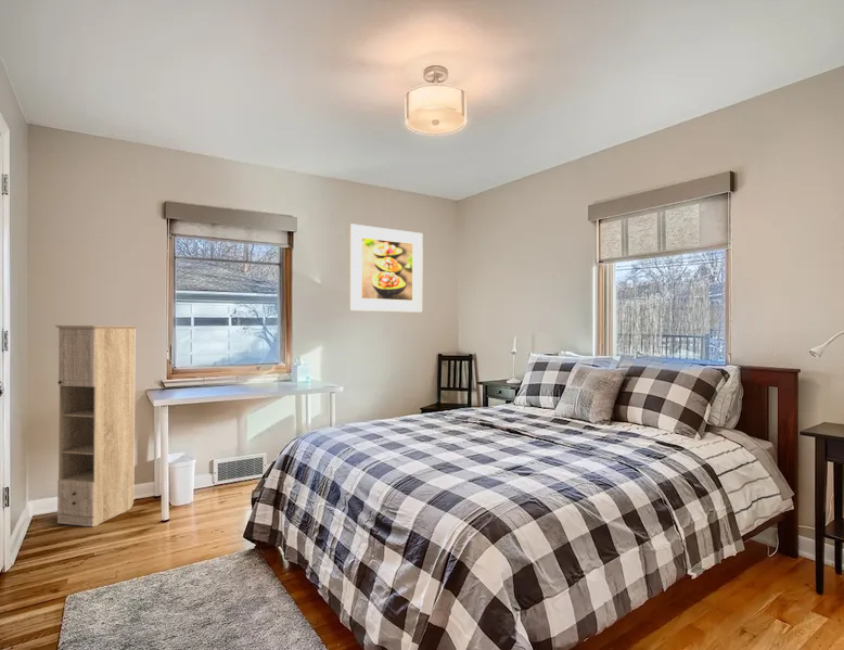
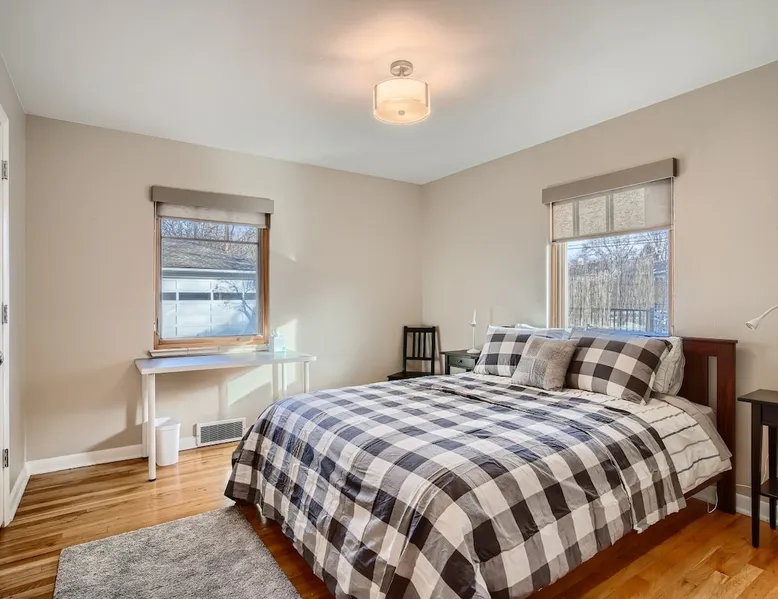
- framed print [348,222,424,314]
- storage cabinet [54,324,138,527]
